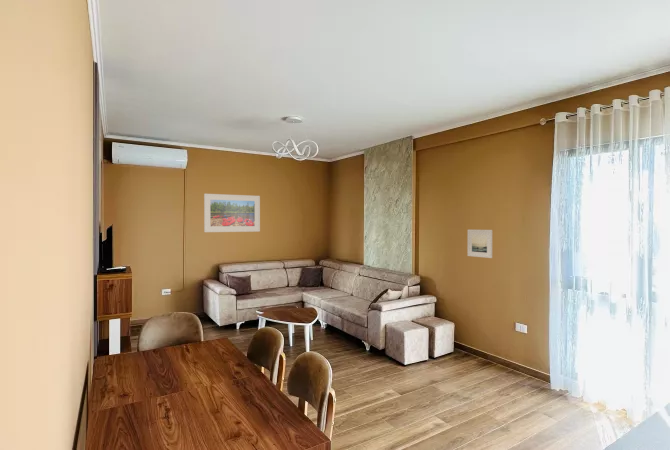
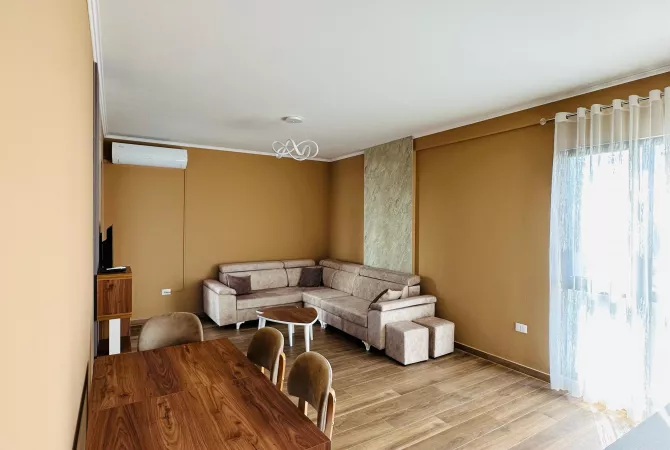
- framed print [203,193,261,233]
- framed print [467,229,493,259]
